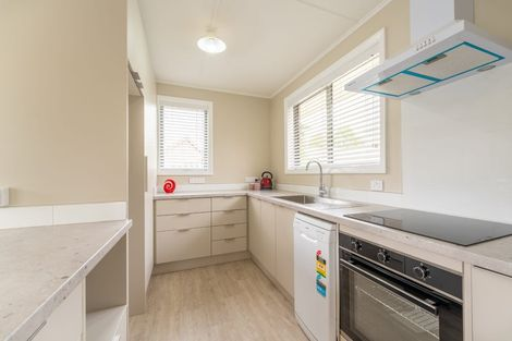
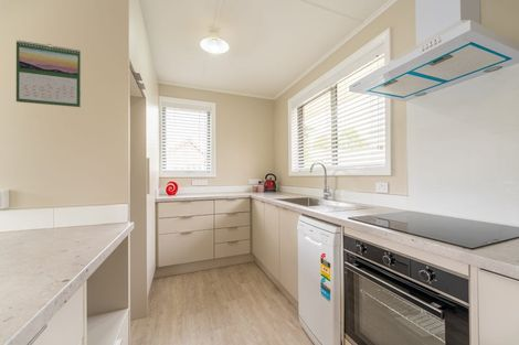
+ calendar [15,39,82,108]
